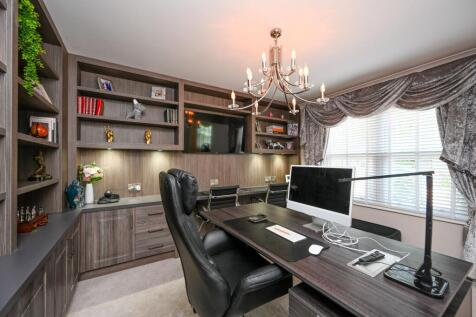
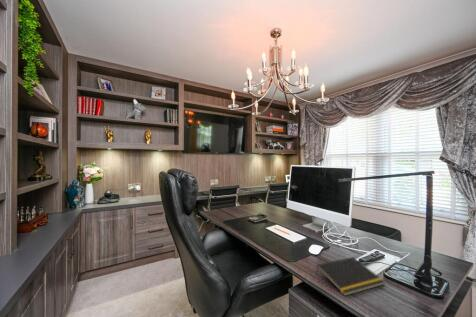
+ notepad [315,256,386,297]
